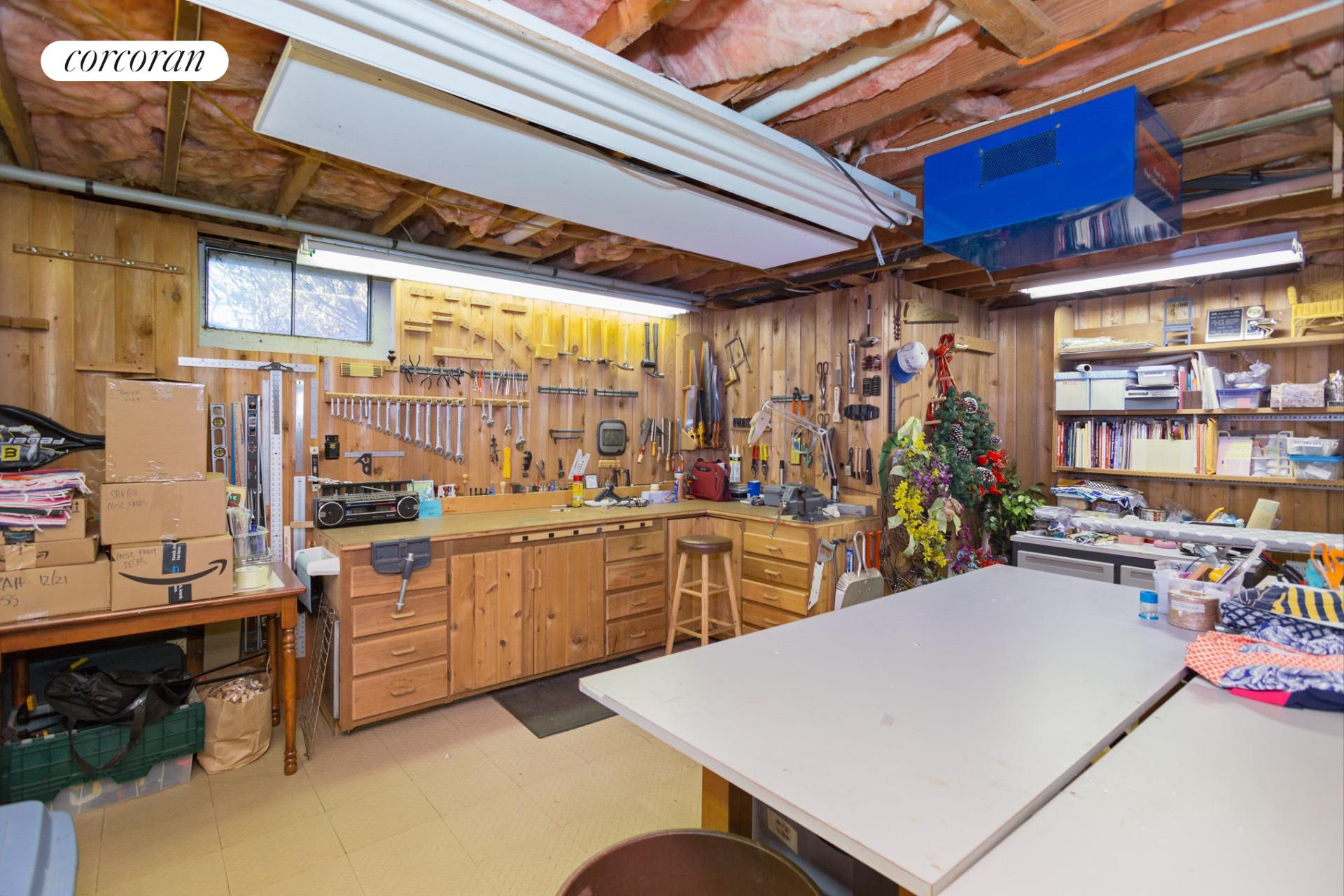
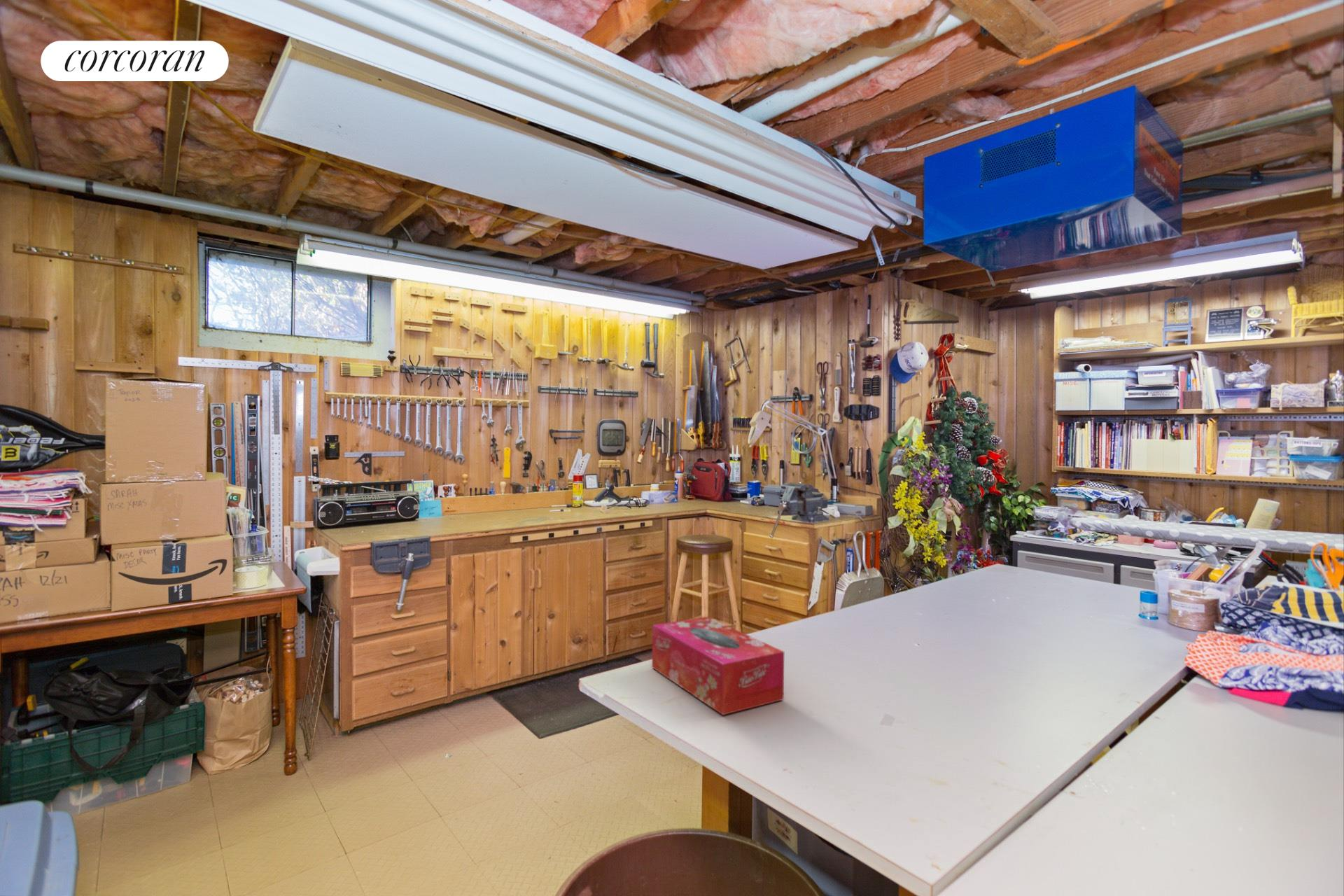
+ tissue box [651,616,785,716]
